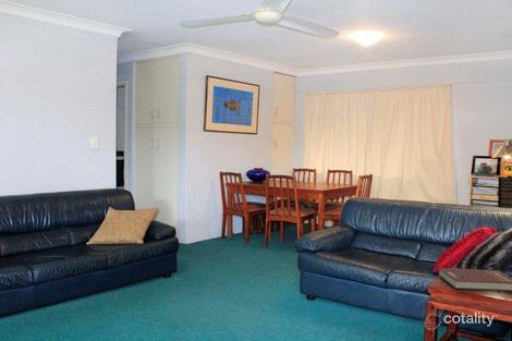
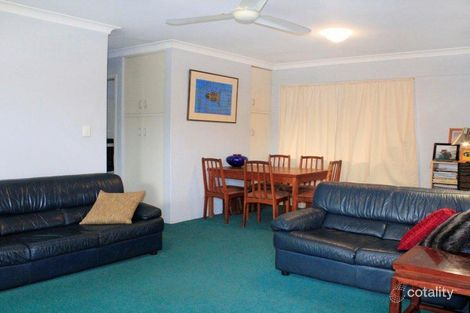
- book [437,267,512,292]
